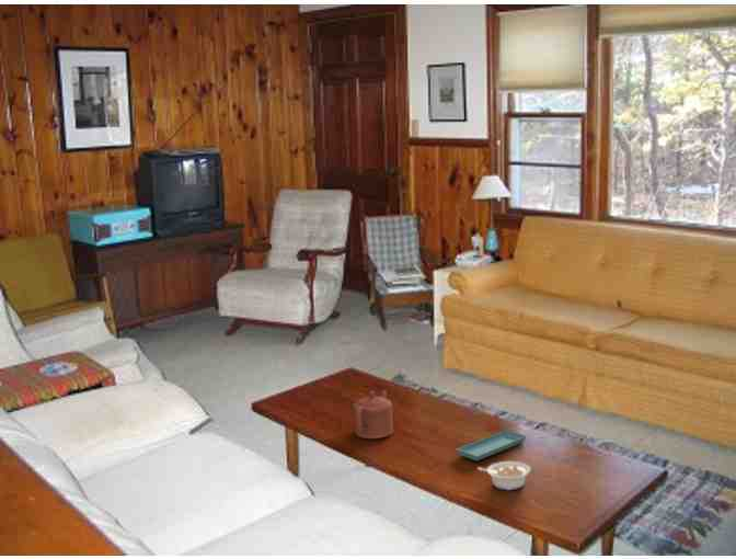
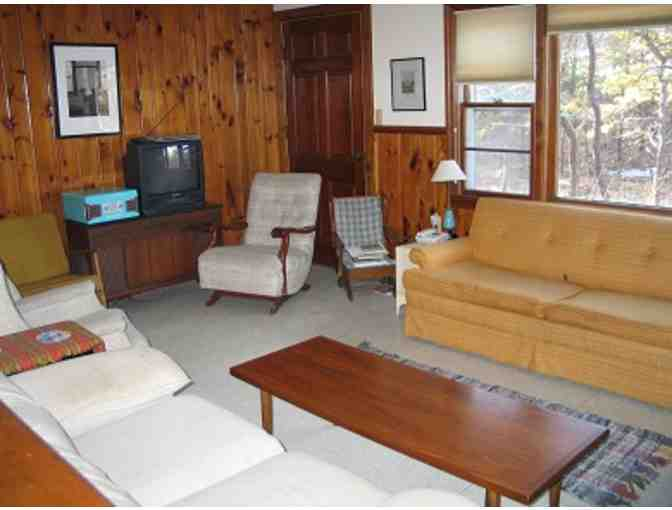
- teapot [353,389,394,440]
- saucer [456,430,528,461]
- legume [476,460,532,491]
